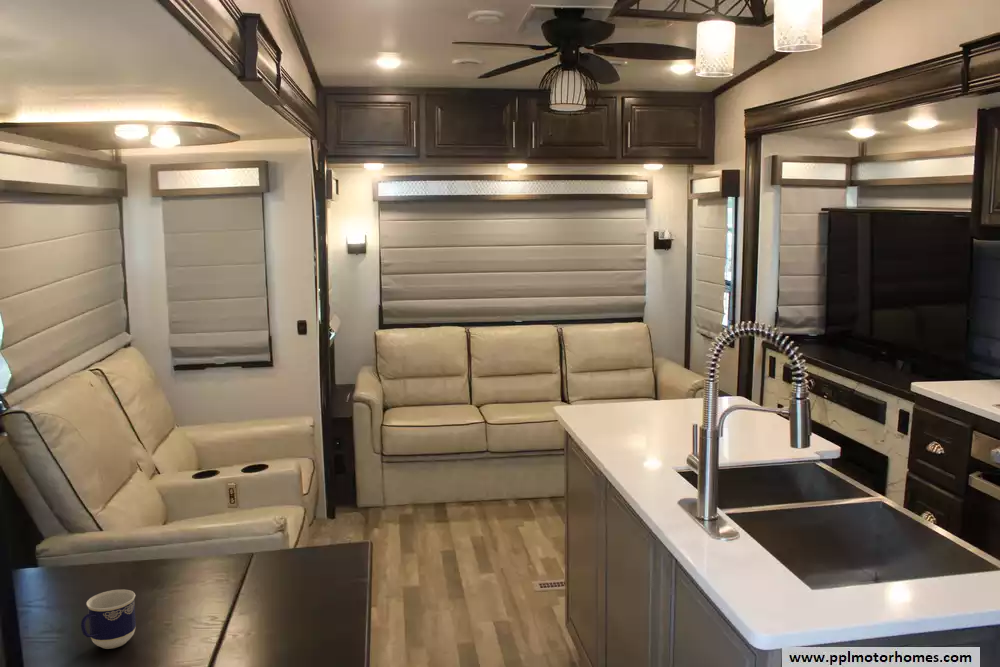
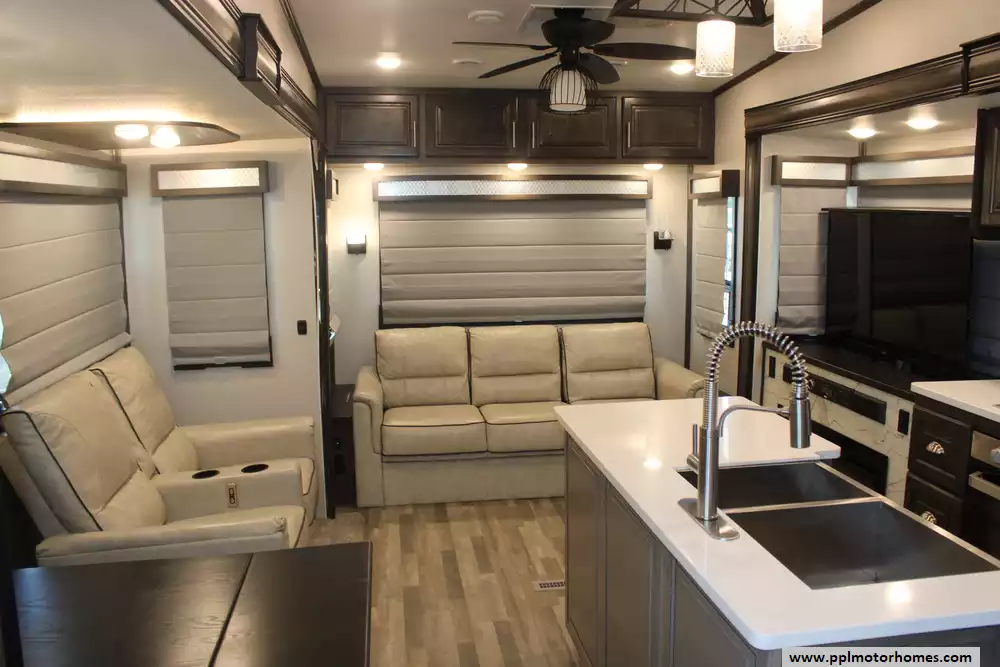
- cup [80,589,137,650]
